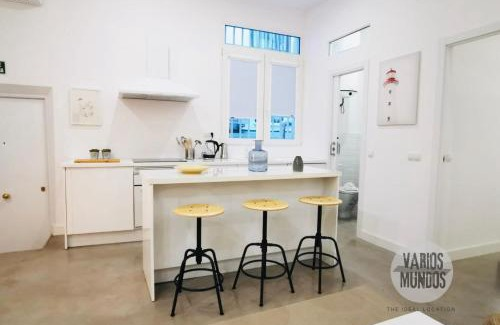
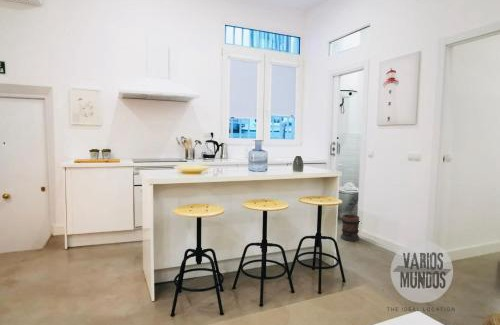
+ wooden barrel [340,214,361,242]
